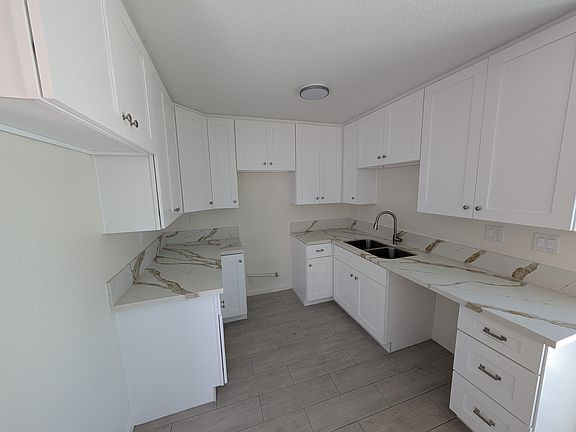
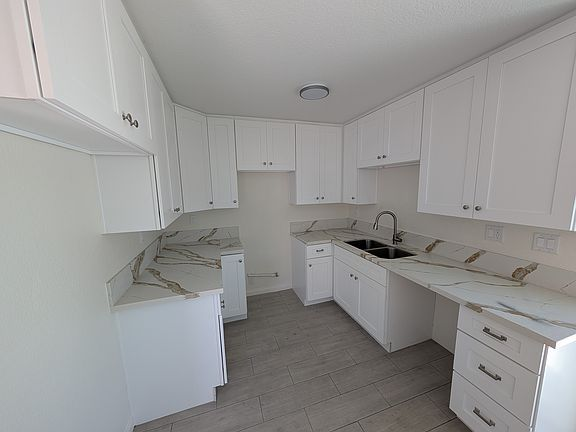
+ spoon [497,300,546,321]
